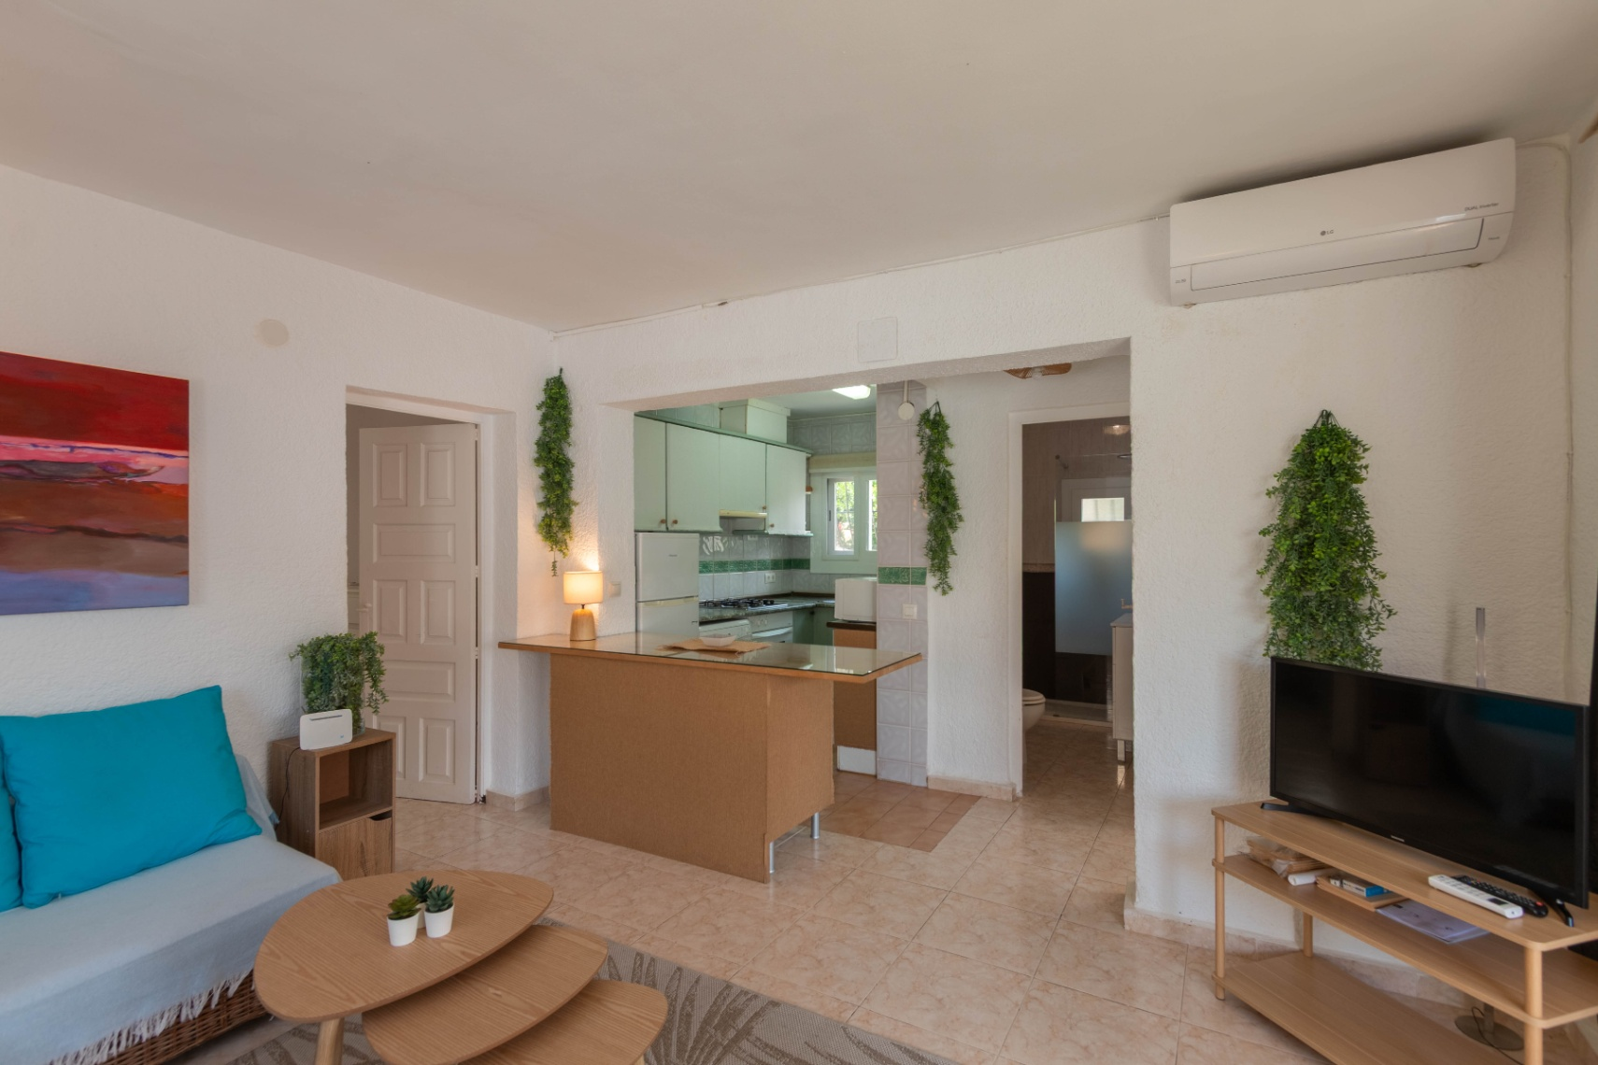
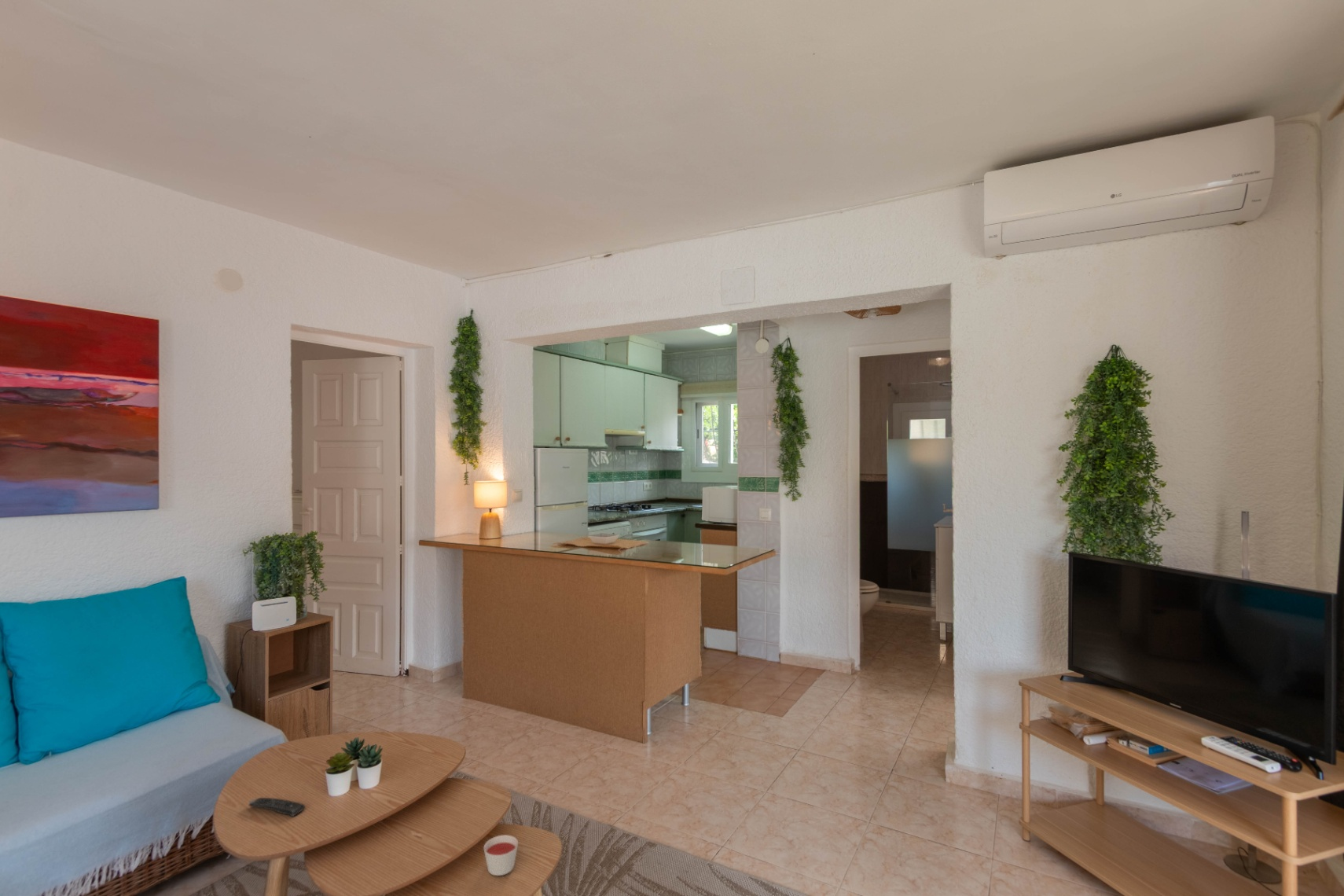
+ candle [483,835,519,876]
+ remote control [248,797,306,817]
